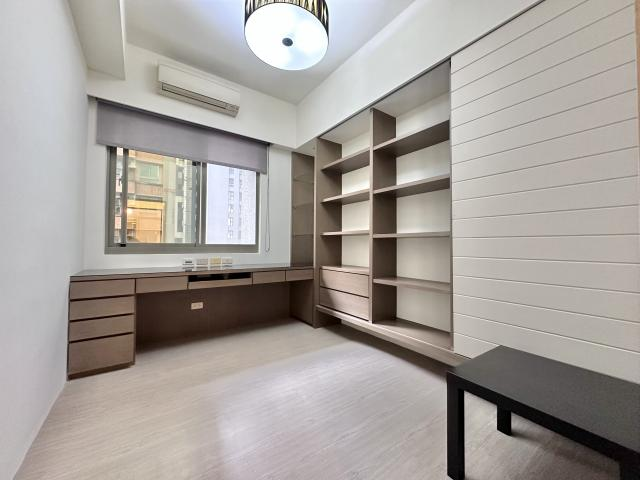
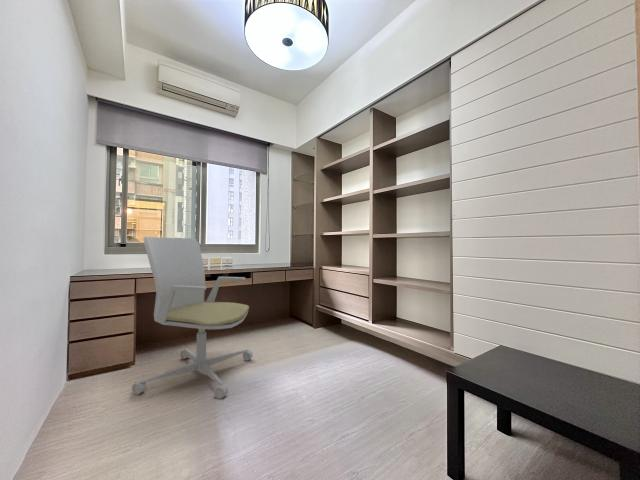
+ office chair [131,236,254,400]
